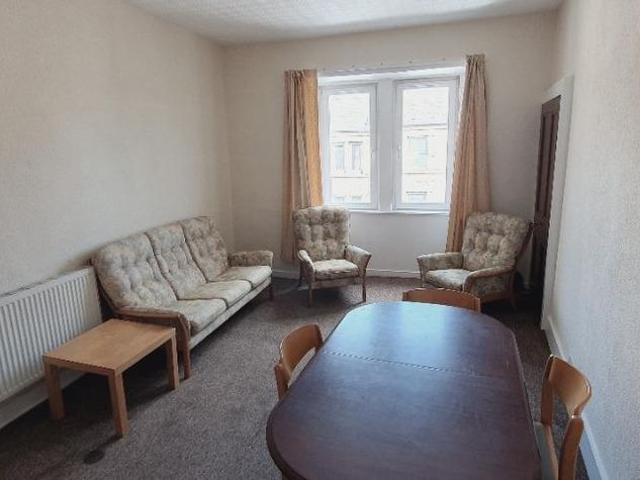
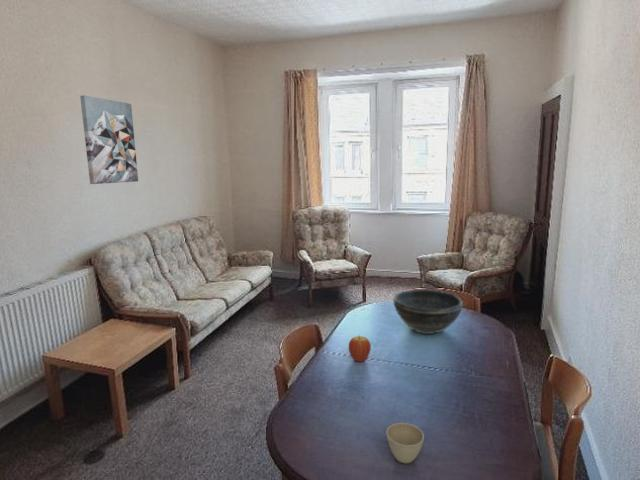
+ fruit [348,335,372,363]
+ bowl [393,288,464,335]
+ flower pot [386,422,425,464]
+ wall art [79,94,139,185]
